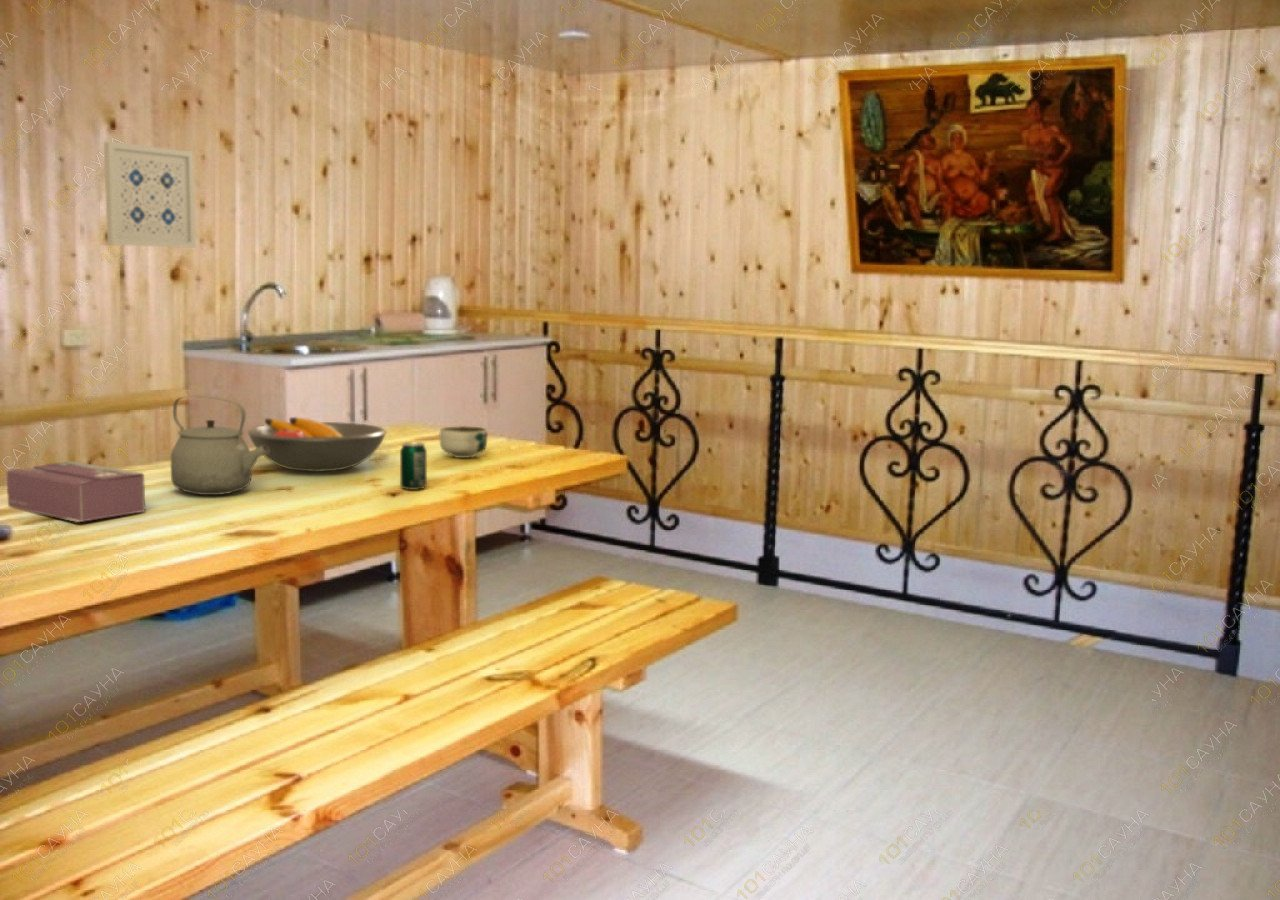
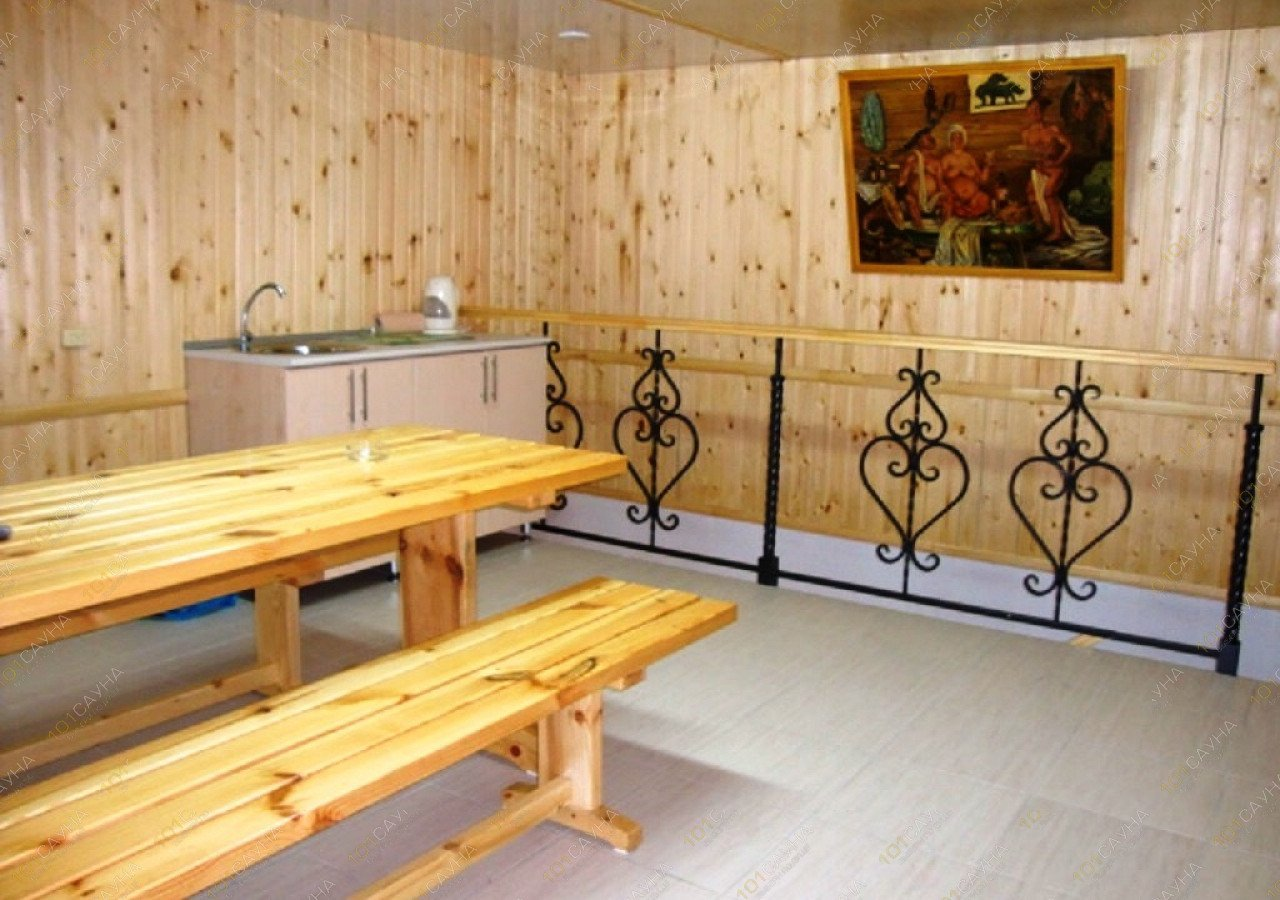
- fruit bowl [246,416,388,473]
- beverage can [399,441,428,491]
- tissue box [6,460,146,523]
- bowl [439,425,489,459]
- wall art [103,141,197,249]
- tea kettle [170,395,269,496]
